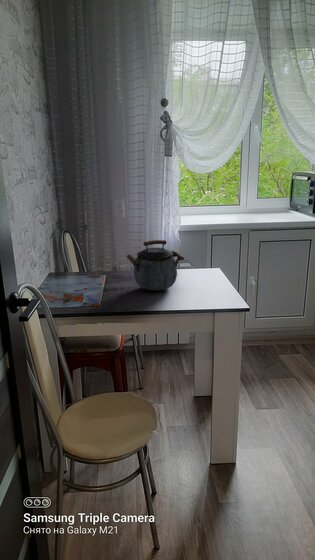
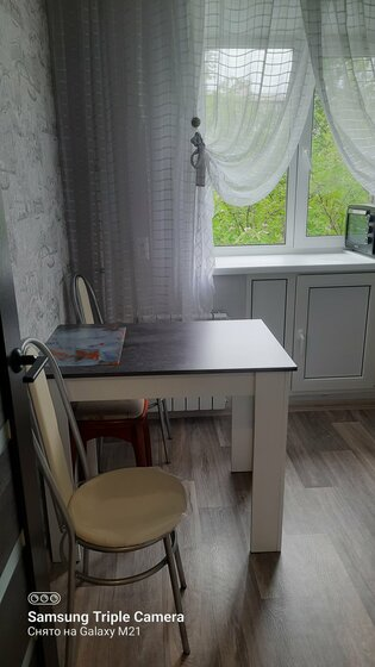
- kettle [126,239,185,291]
